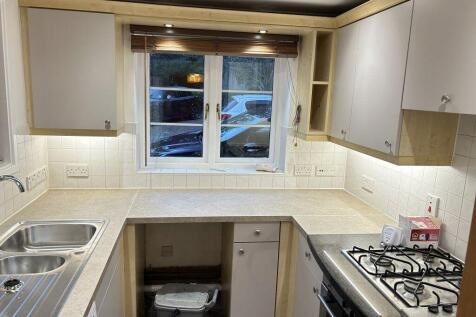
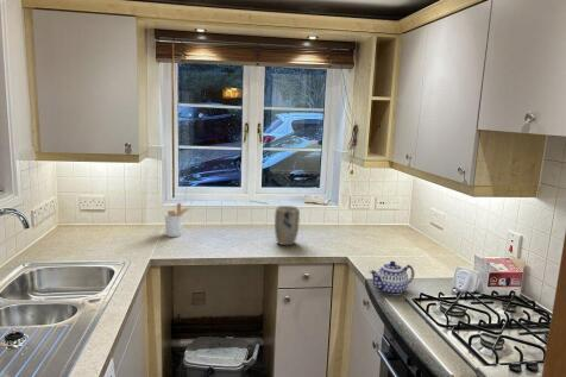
+ teapot [369,260,415,296]
+ plant pot [273,205,301,246]
+ utensil holder [164,202,193,238]
